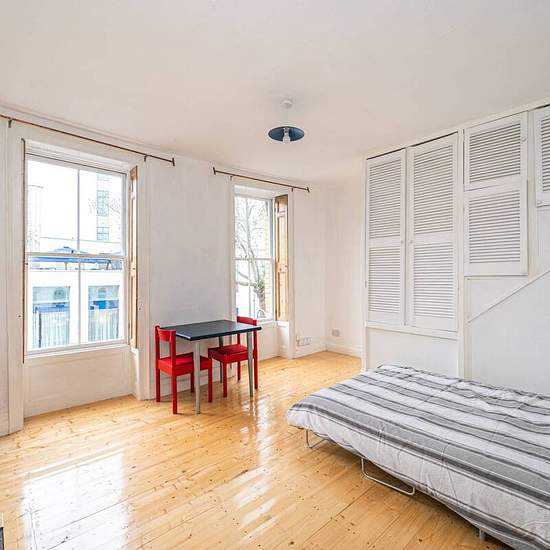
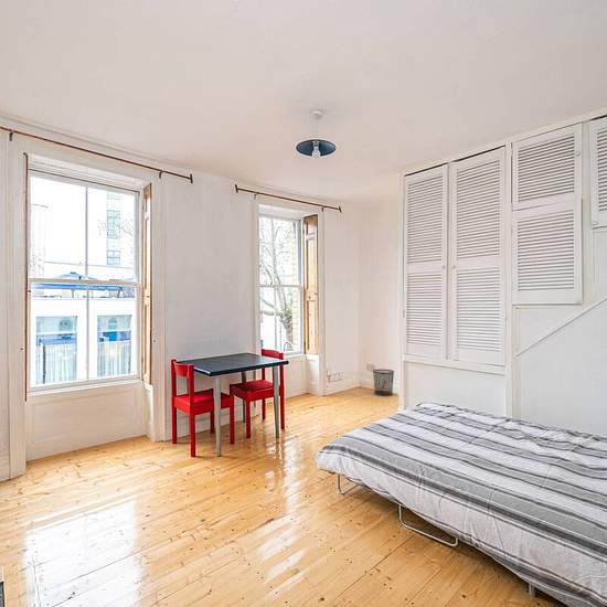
+ waste bin [372,369,395,397]
